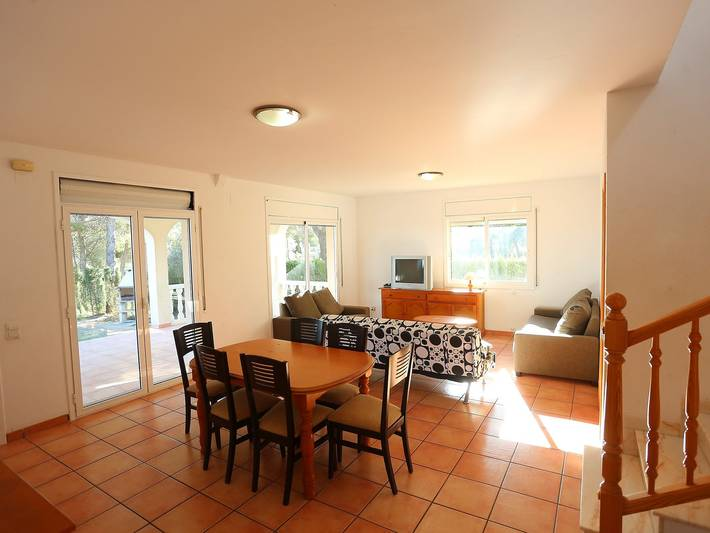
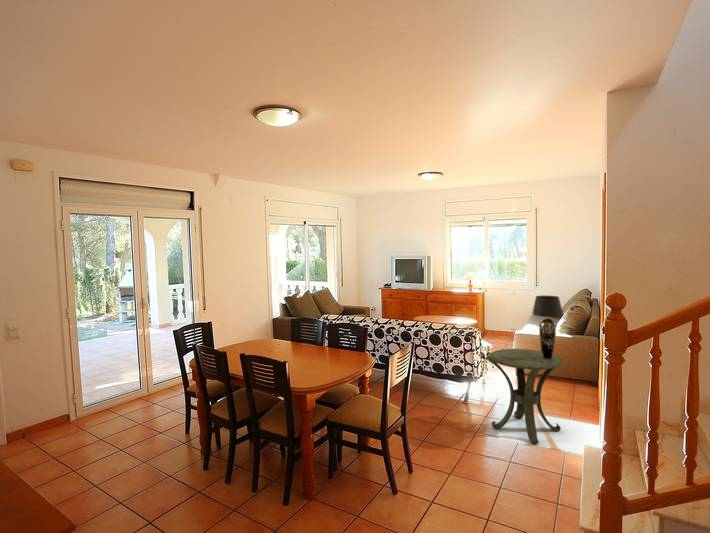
+ side table [487,348,564,444]
+ table lamp [531,295,564,359]
